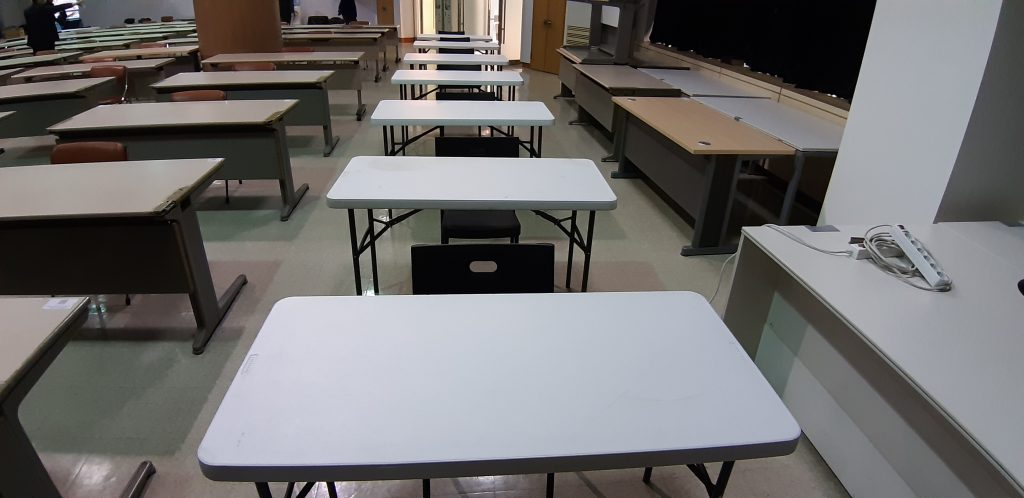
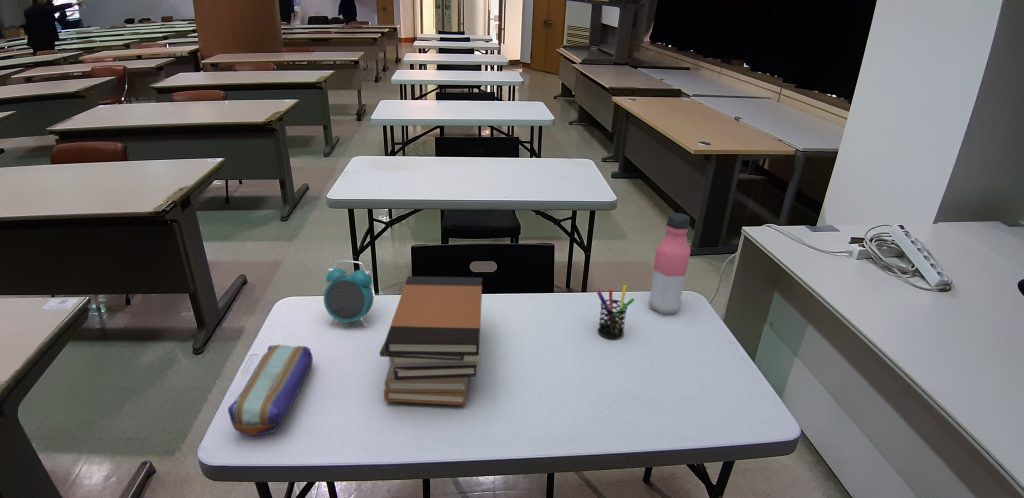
+ water bottle [647,212,692,315]
+ pen holder [596,284,636,340]
+ book stack [379,275,483,406]
+ alarm clock [323,259,375,328]
+ pencil case [227,344,314,437]
